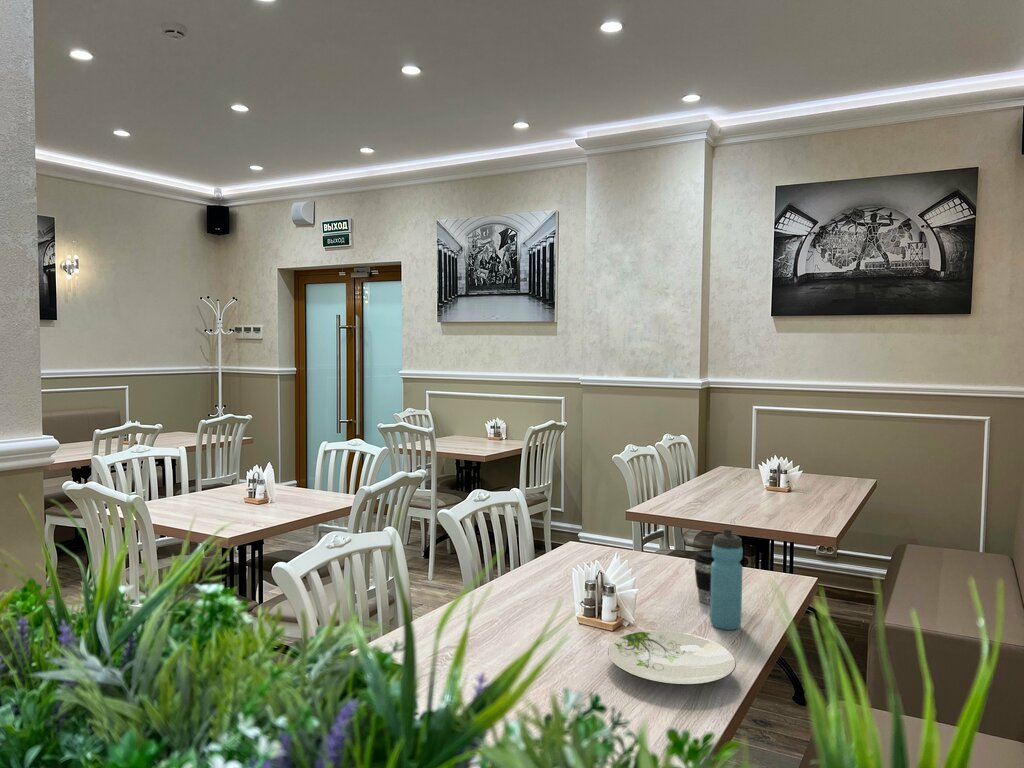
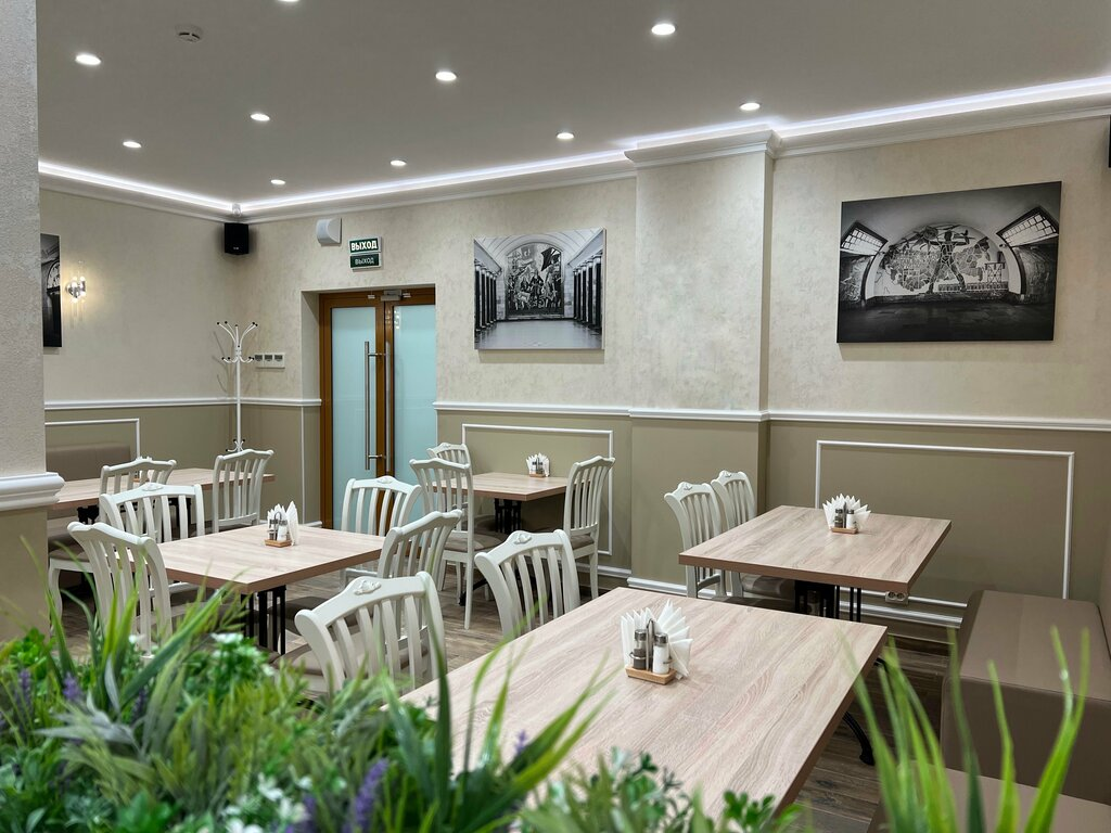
- plate [607,630,737,686]
- coffee cup [693,548,715,605]
- water bottle [709,527,744,631]
